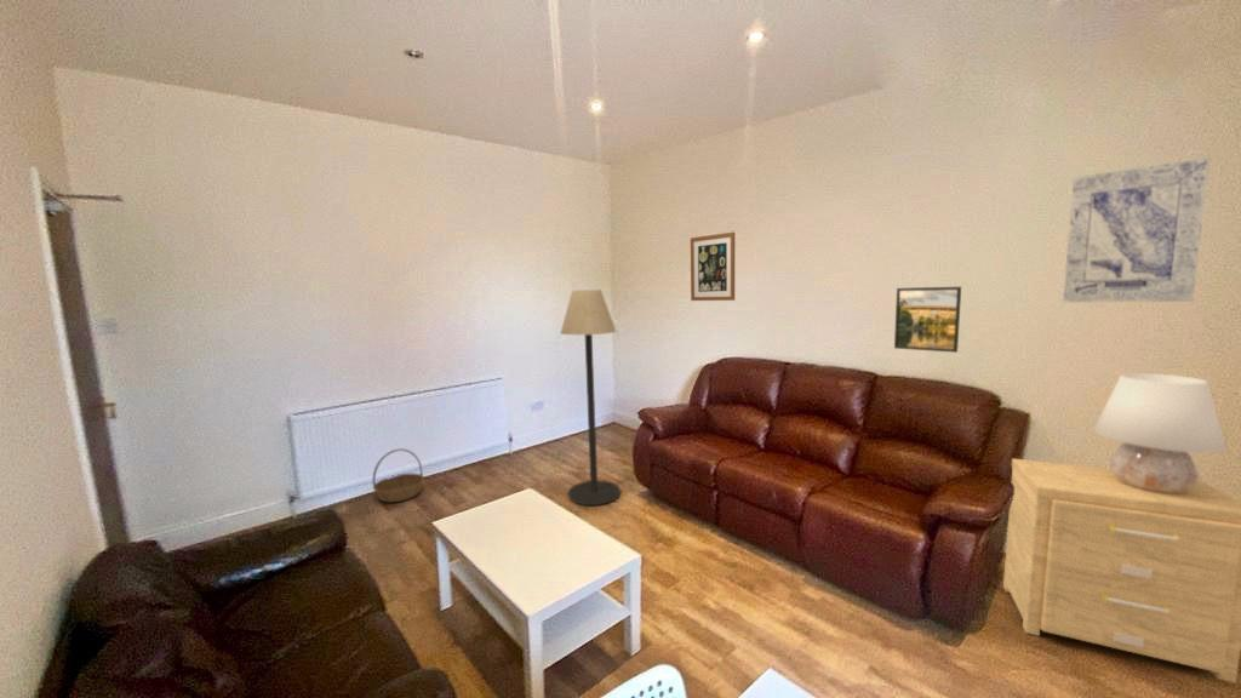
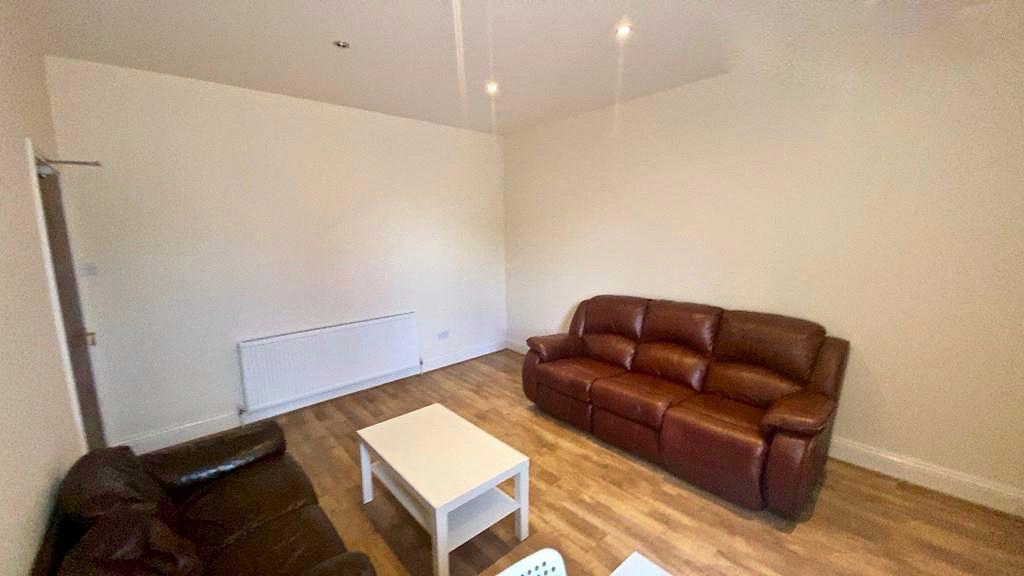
- wall art [690,231,736,302]
- side table [1002,457,1241,685]
- wall art [1062,155,1212,303]
- basket [372,448,425,503]
- table lamp [1092,372,1228,493]
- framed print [893,286,962,354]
- floor lamp [559,288,622,507]
